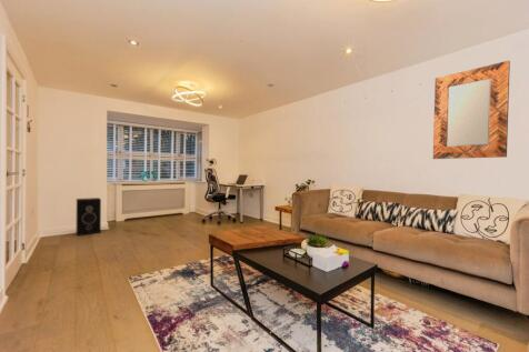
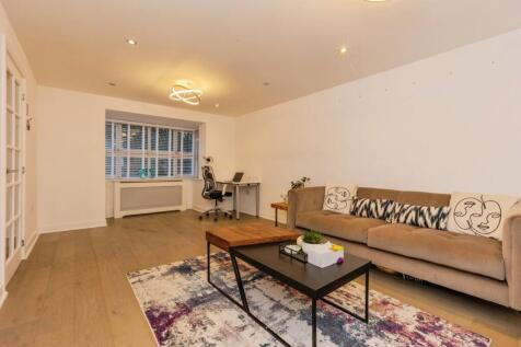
- home mirror [432,60,511,160]
- speaker [76,197,102,237]
